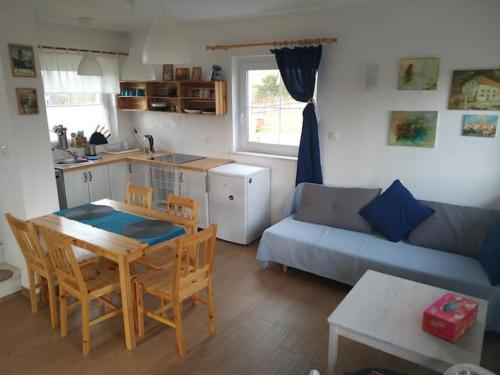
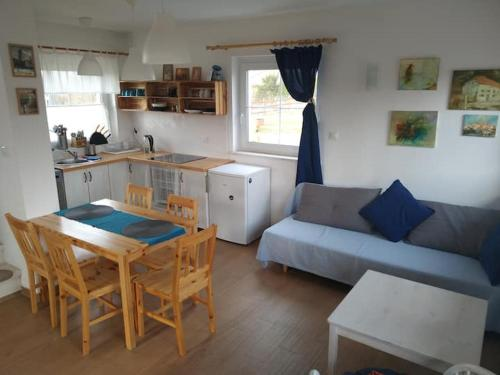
- tissue box [421,291,480,344]
